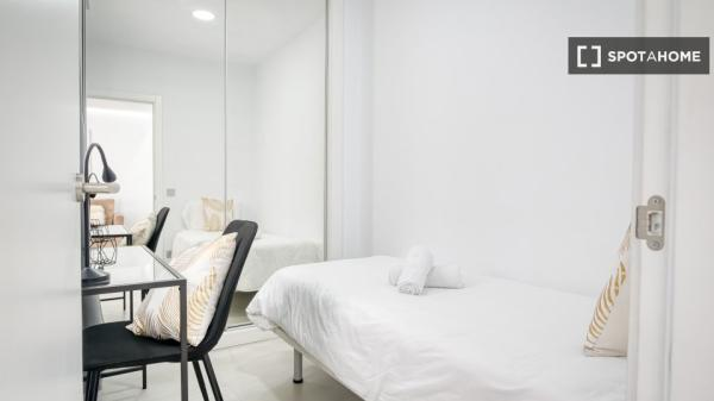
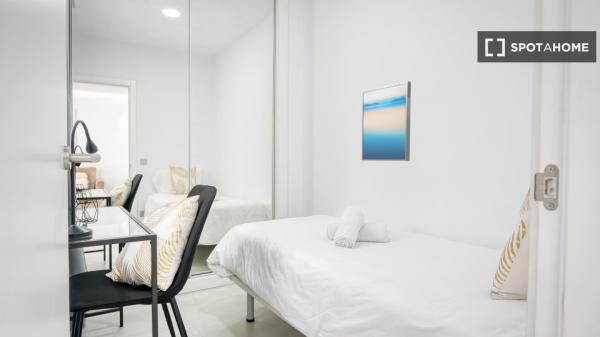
+ wall art [361,80,412,162]
